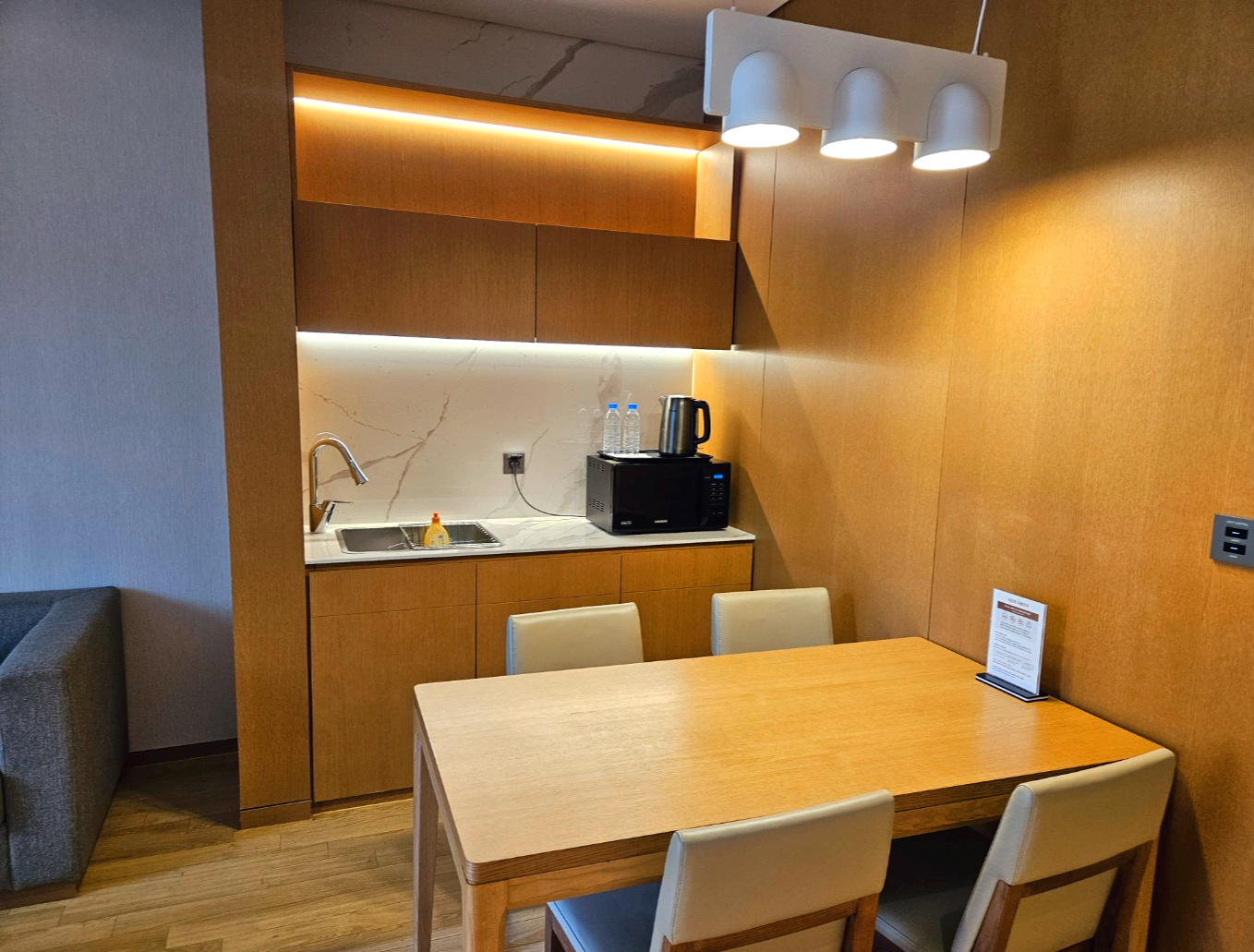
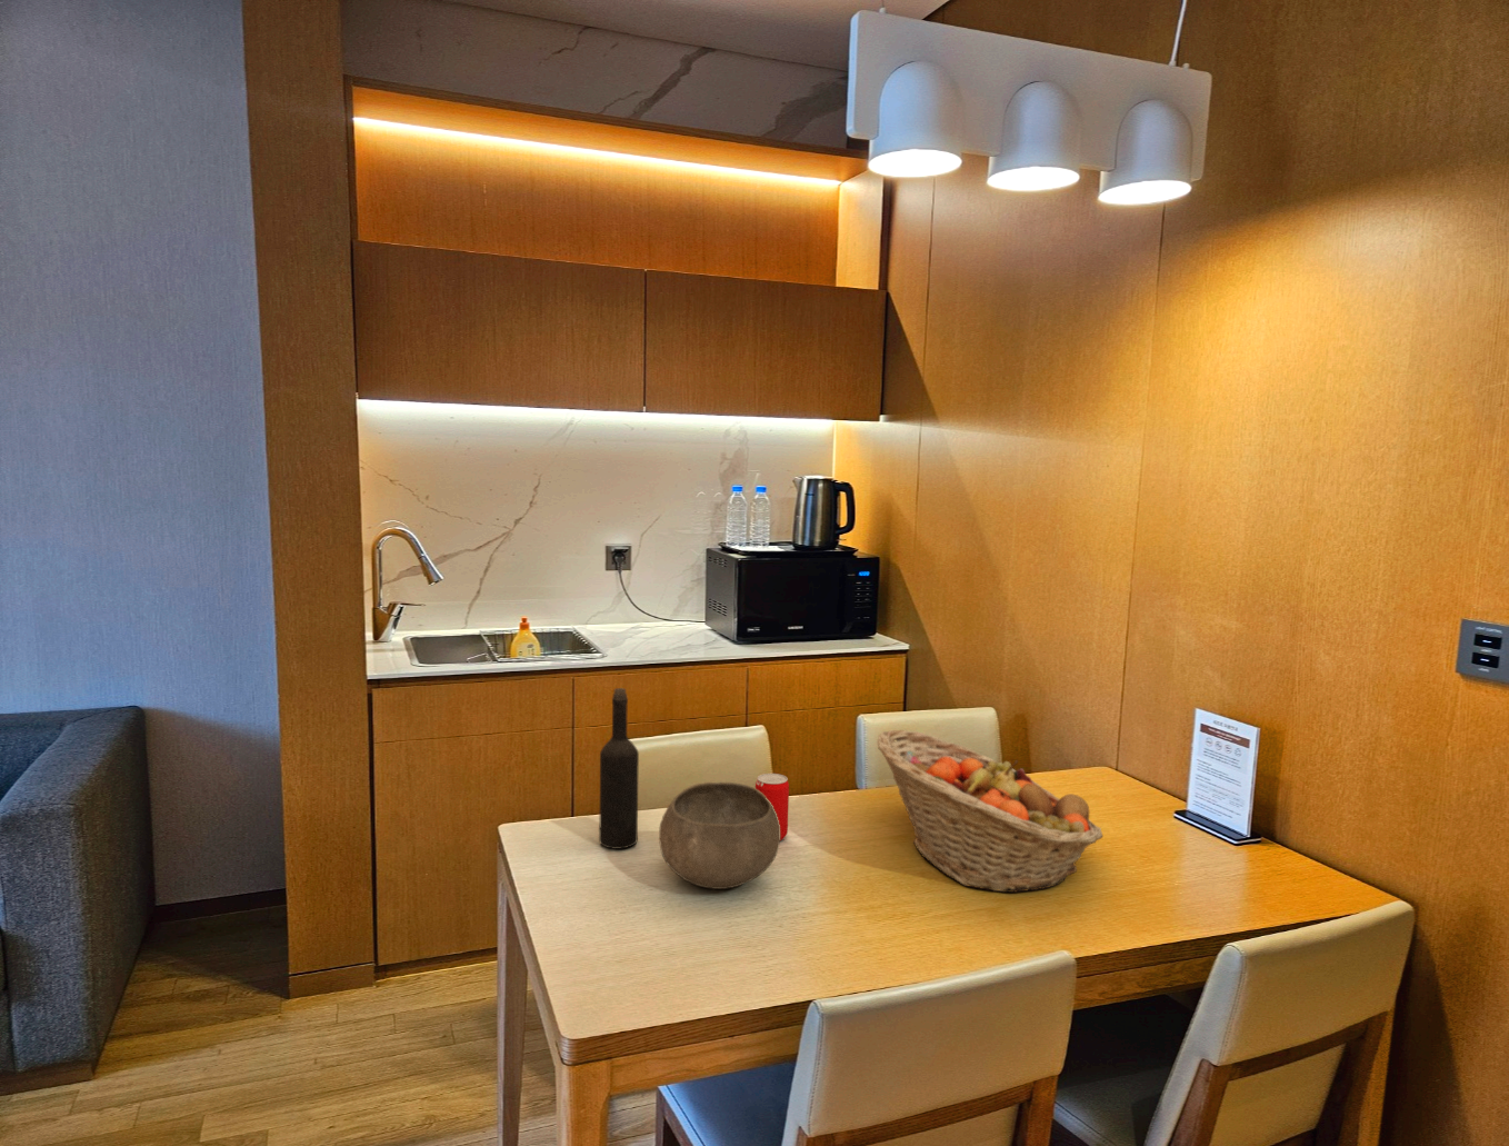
+ fruit basket [877,729,1105,893]
+ beverage can [754,773,791,841]
+ bowl [658,781,781,891]
+ wine bottle [598,687,640,850]
